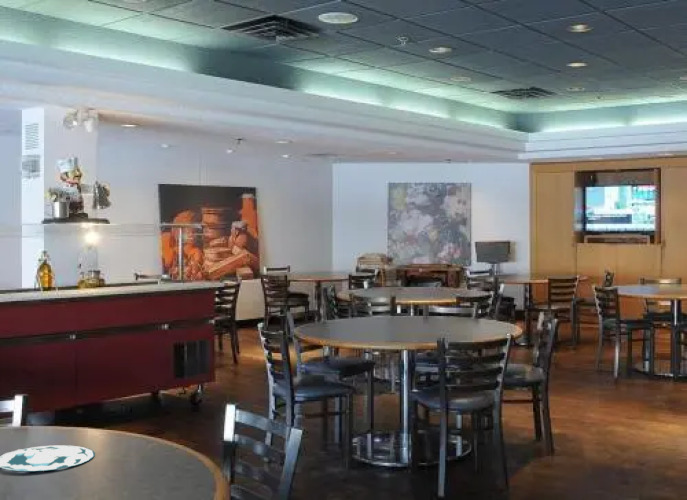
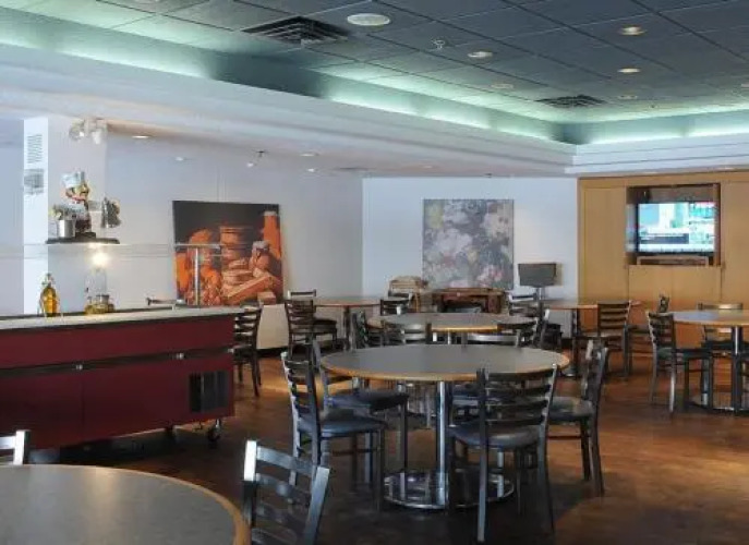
- plate [0,444,96,472]
